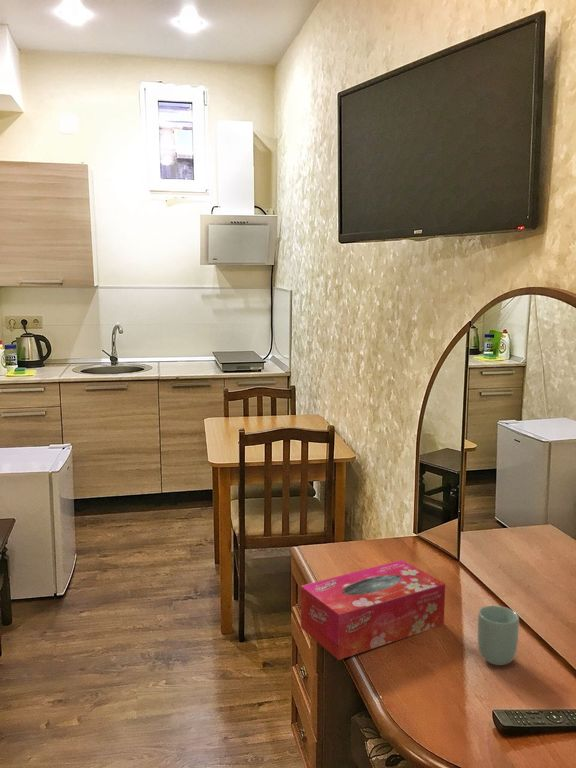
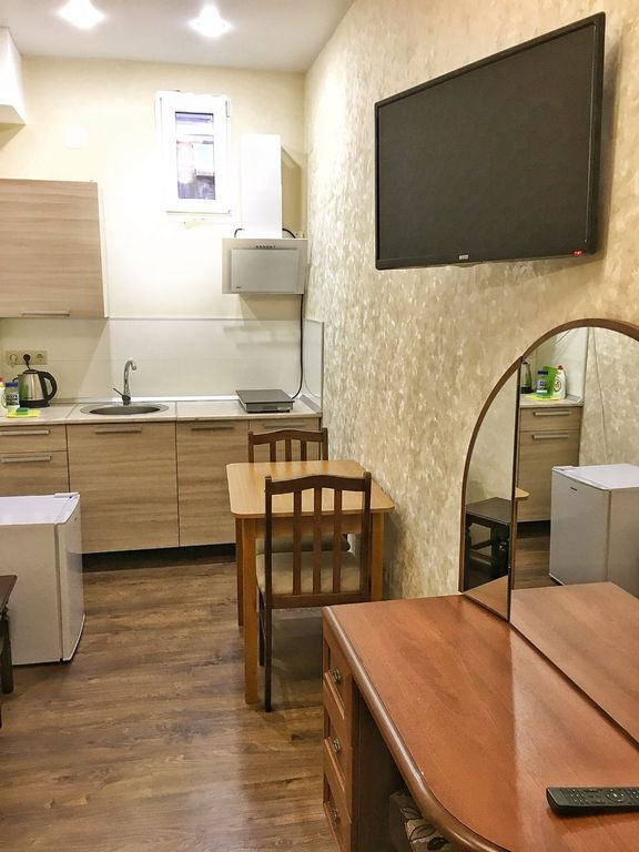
- tissue box [300,559,446,661]
- cup [477,605,520,666]
